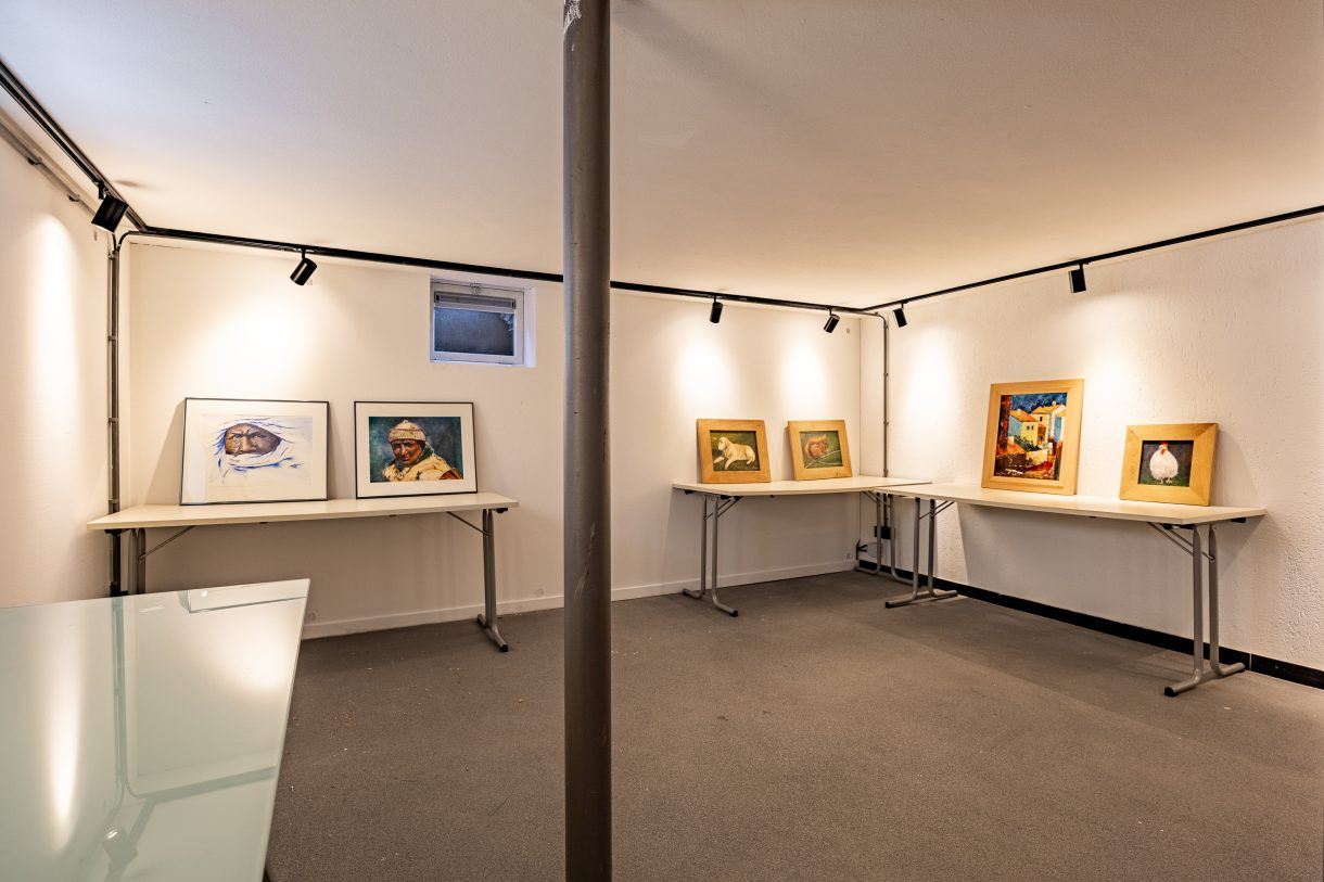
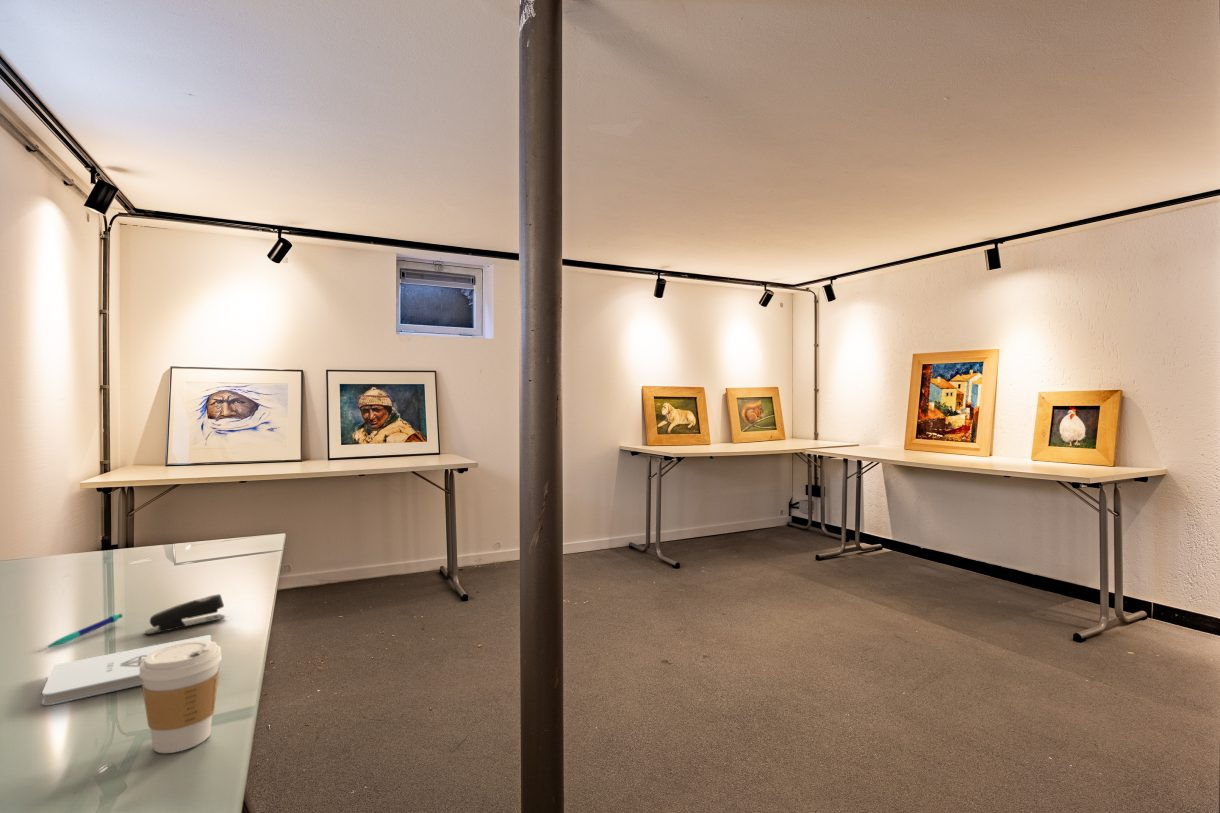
+ stapler [144,593,226,635]
+ pen [45,613,124,649]
+ notepad [41,634,213,706]
+ coffee cup [139,640,223,754]
